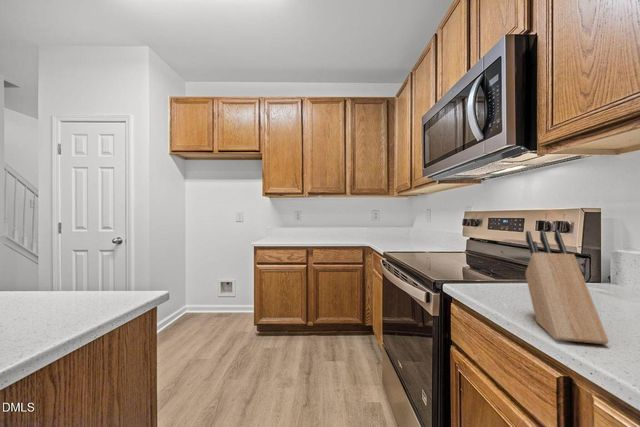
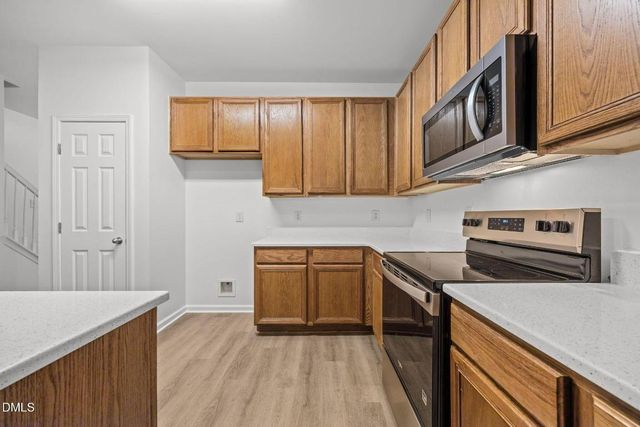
- knife block [524,229,610,345]
